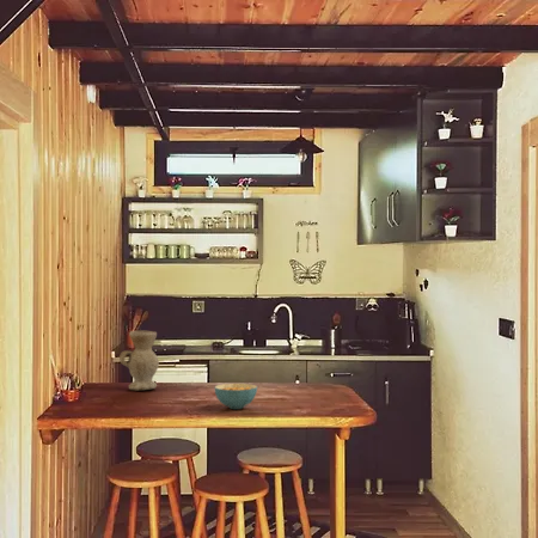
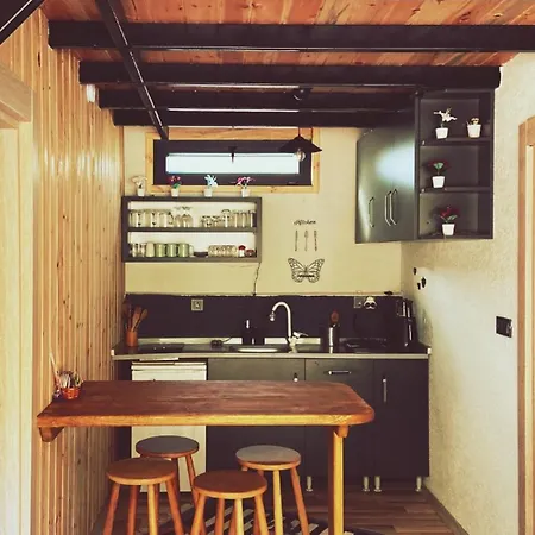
- vase [118,330,160,392]
- cereal bowl [213,383,258,410]
